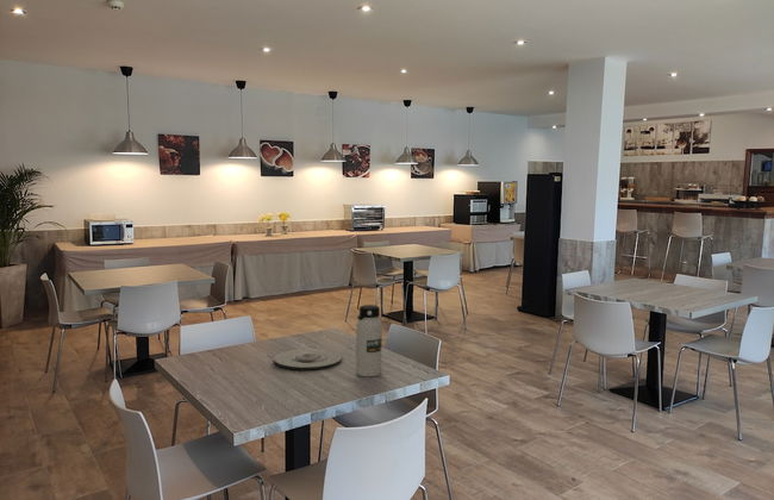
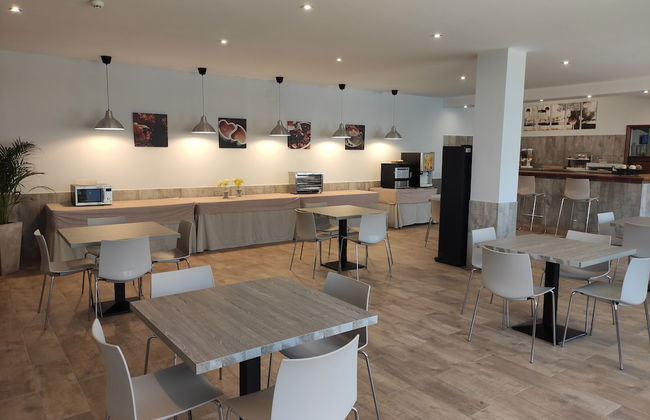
- water bottle [355,304,383,377]
- plate [273,348,343,371]
